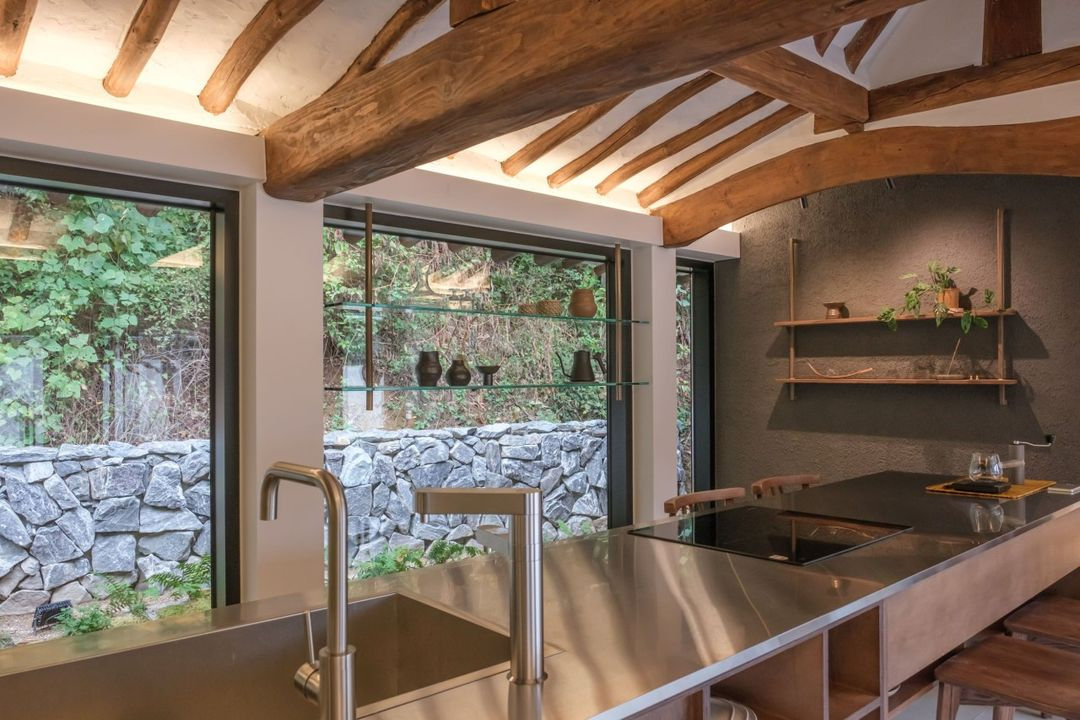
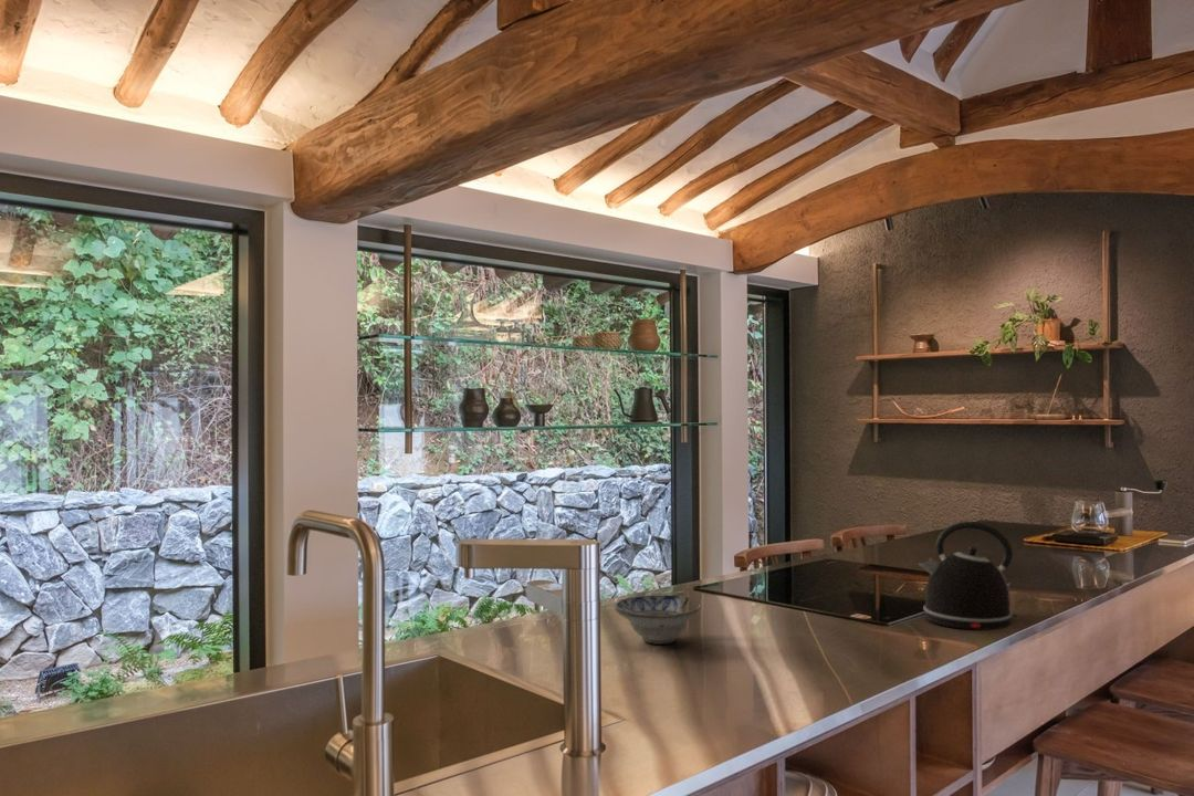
+ ceramic bowl [614,594,702,646]
+ kettle [918,521,1019,631]
